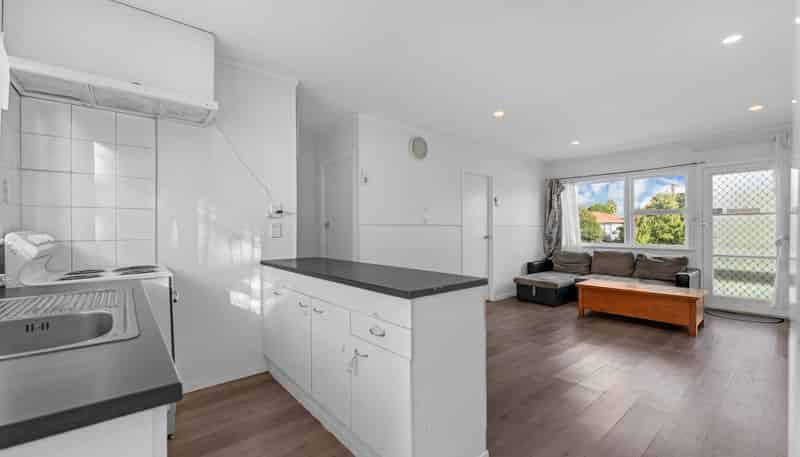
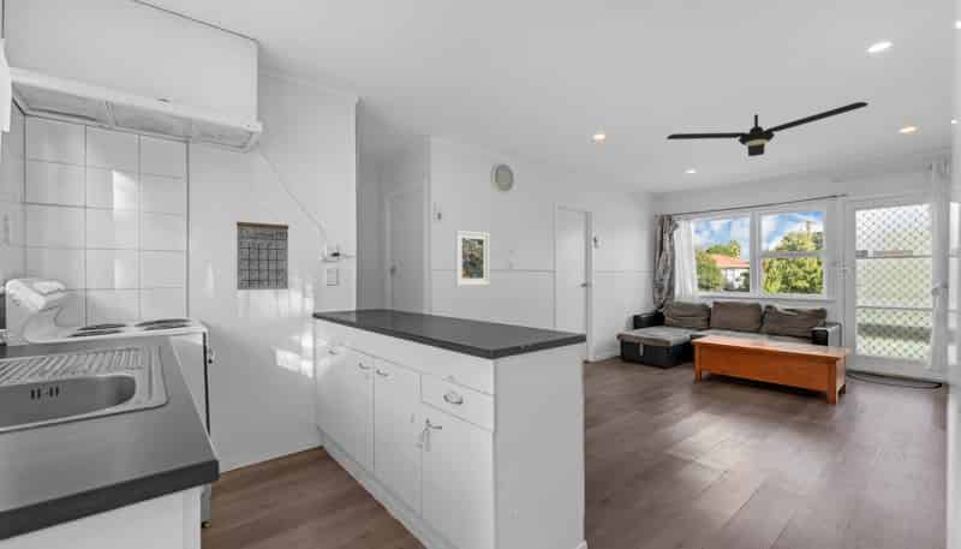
+ ceiling fan [665,101,870,157]
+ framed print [454,229,490,287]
+ calendar [235,207,290,291]
